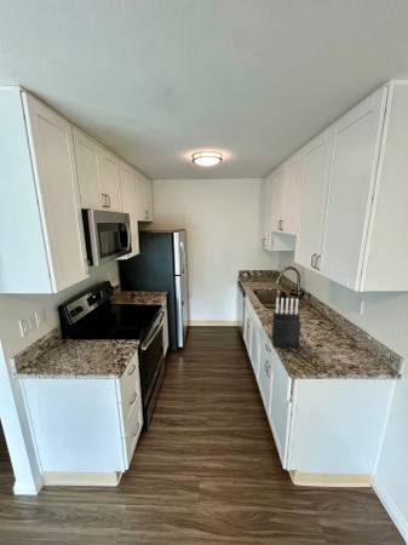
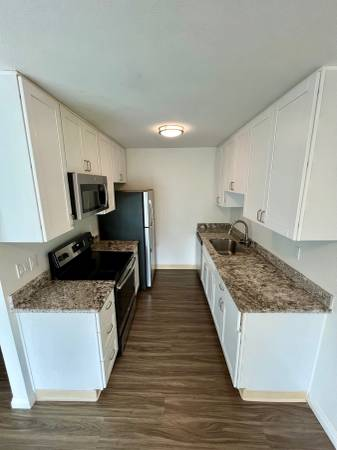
- knife block [271,297,301,350]
